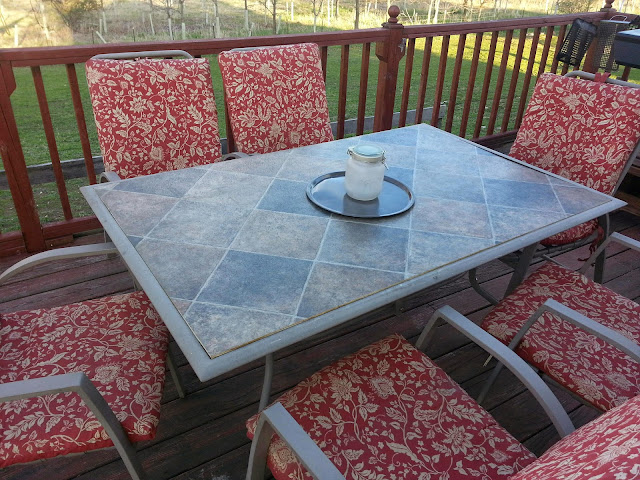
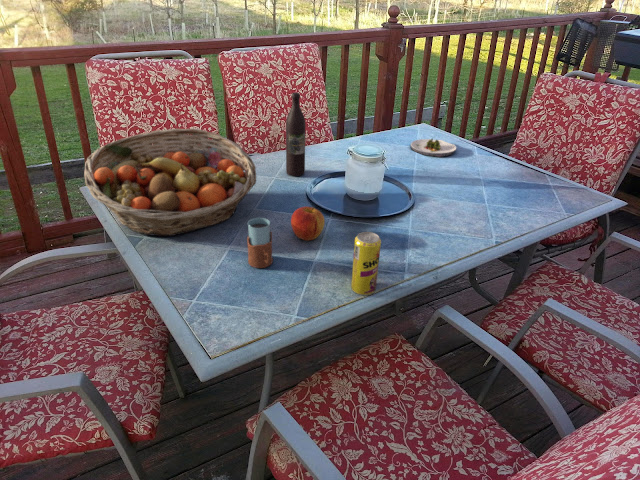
+ salad plate [410,138,458,158]
+ drinking glass [246,217,274,269]
+ wine bottle [285,92,306,177]
+ fruit basket [83,128,257,237]
+ apple [290,206,326,241]
+ beverage can [350,231,382,296]
